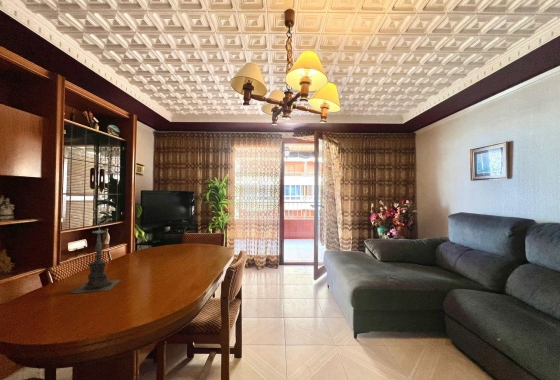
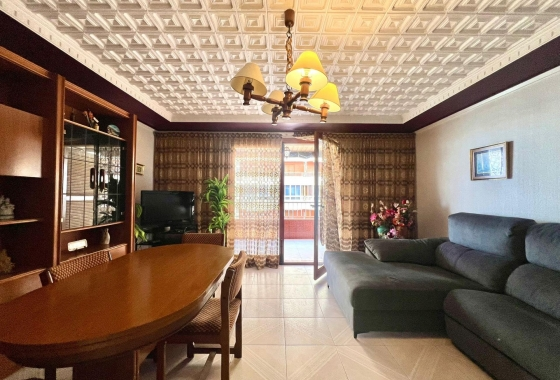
- candle holder [68,221,122,295]
